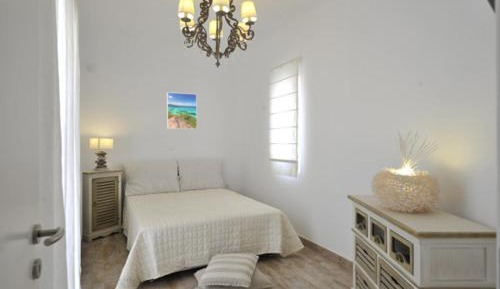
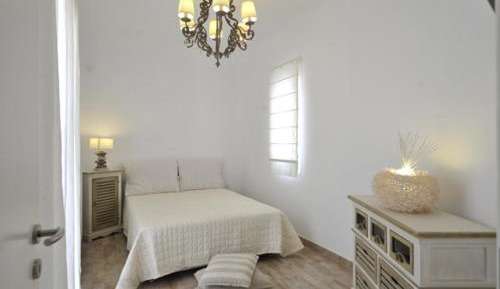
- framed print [166,91,198,130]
